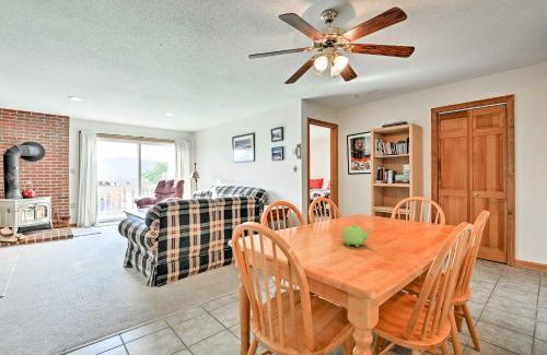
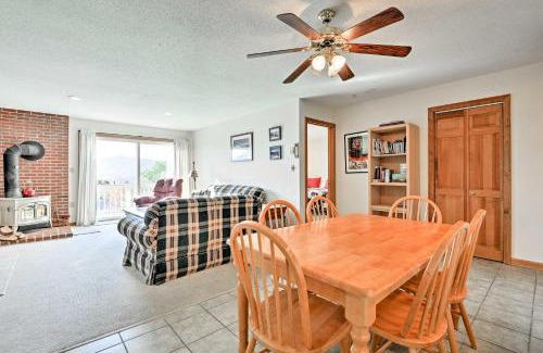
- teapot [340,224,373,248]
